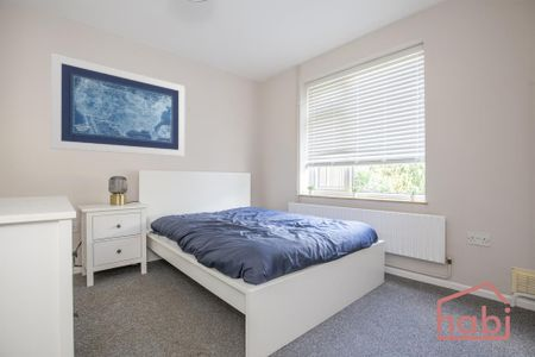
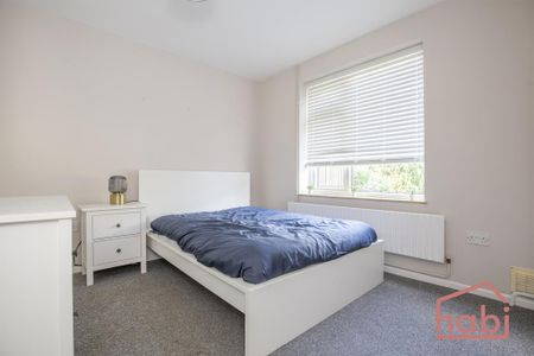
- wall art [50,52,185,157]
